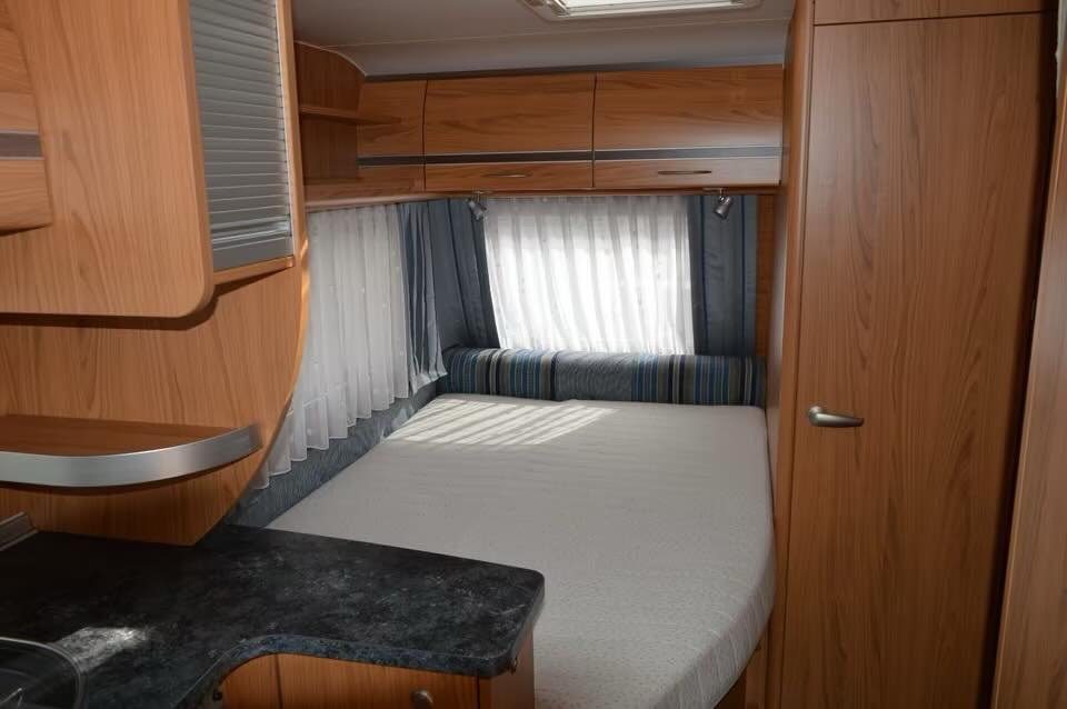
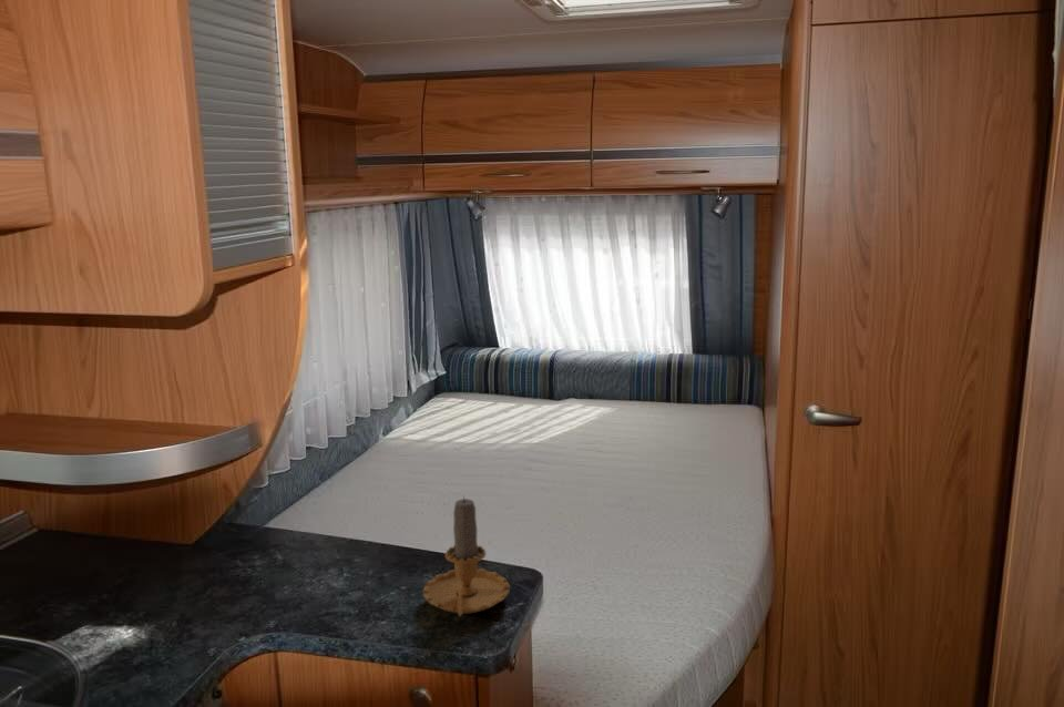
+ candle [422,494,511,617]
